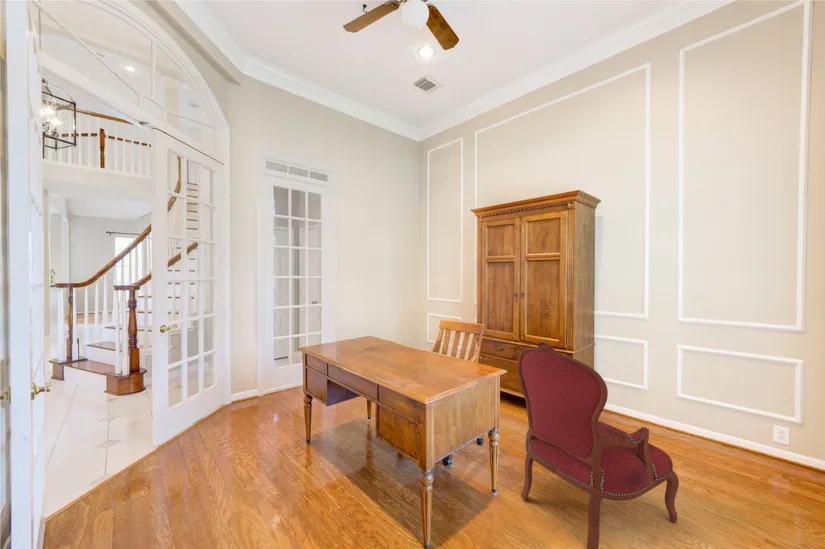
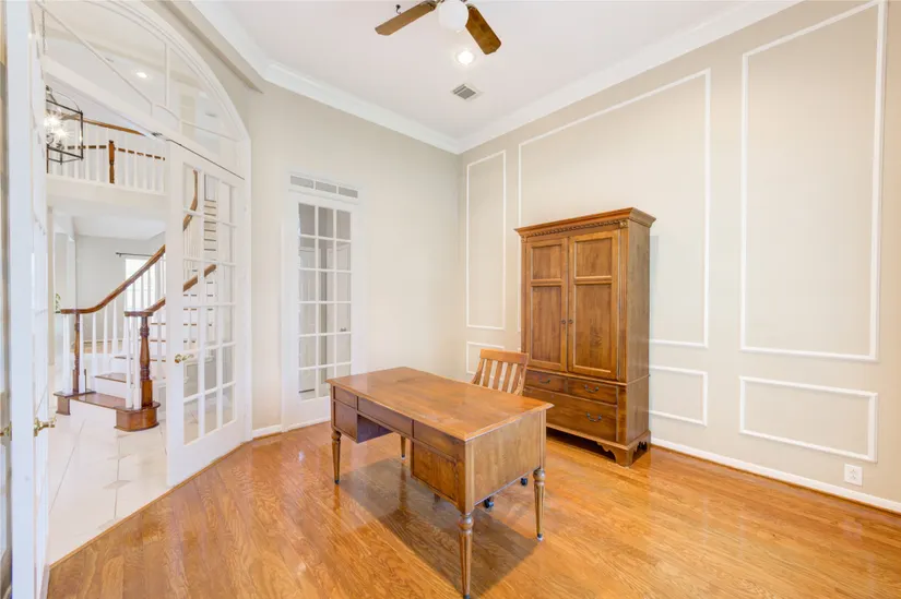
- armchair [516,341,680,549]
